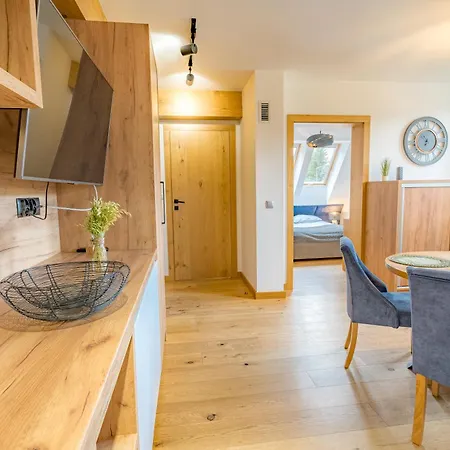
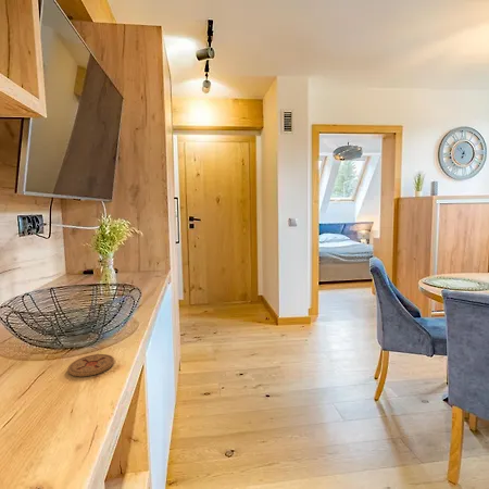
+ coaster [66,353,115,377]
